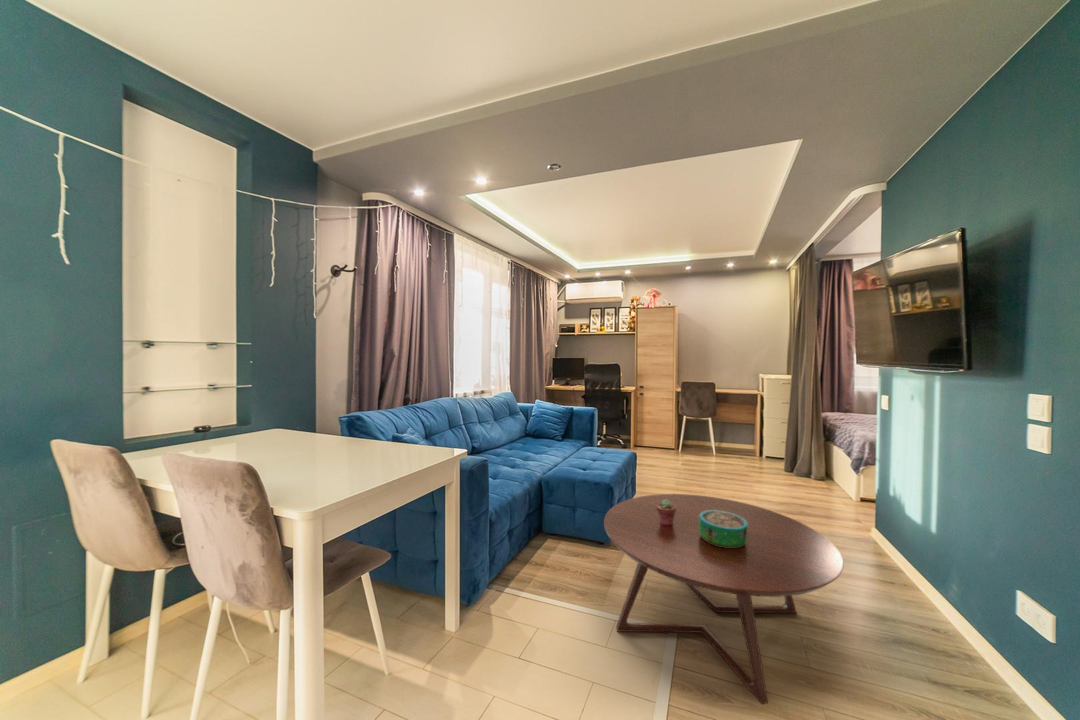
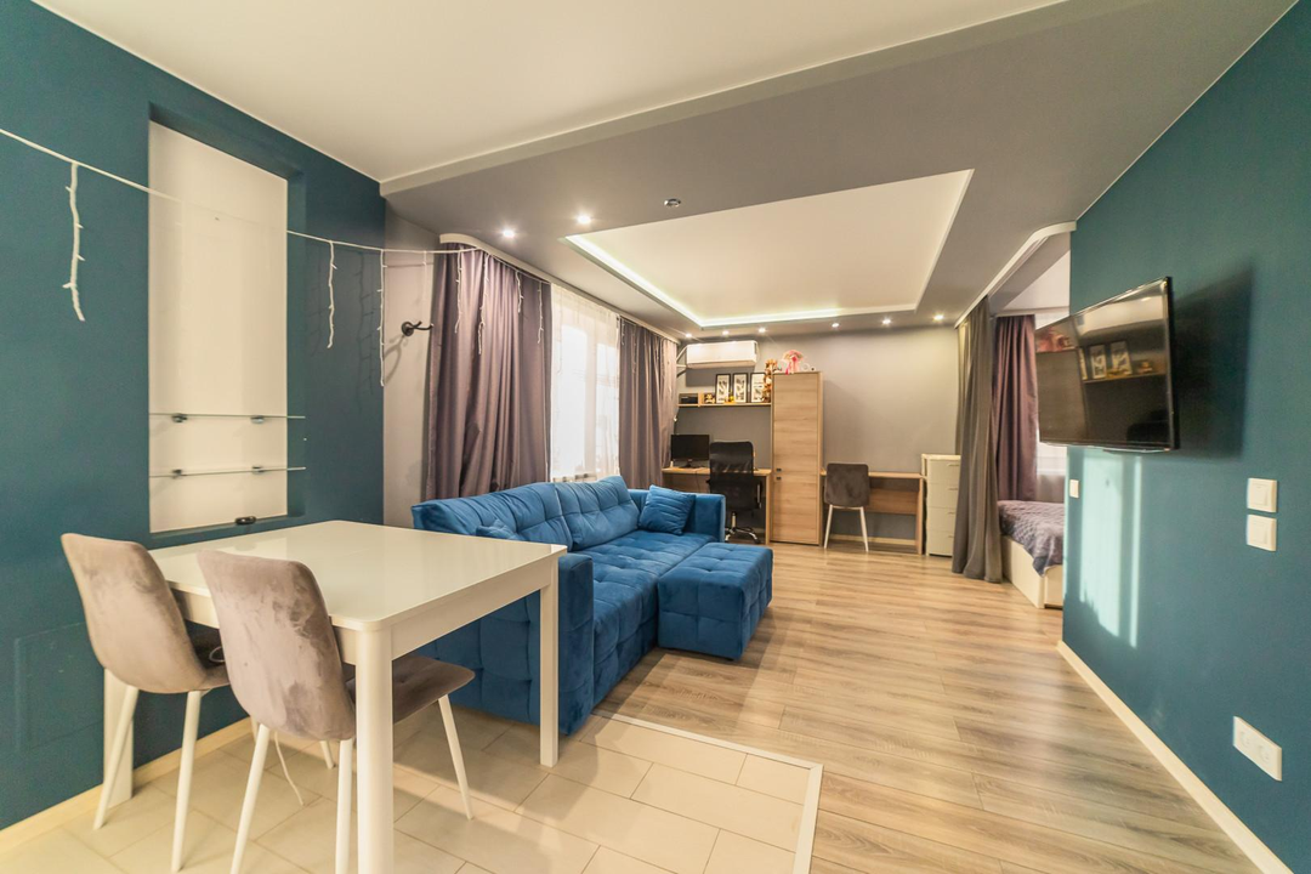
- potted succulent [657,499,676,526]
- decorative bowl [699,510,748,548]
- coffee table [603,493,844,705]
